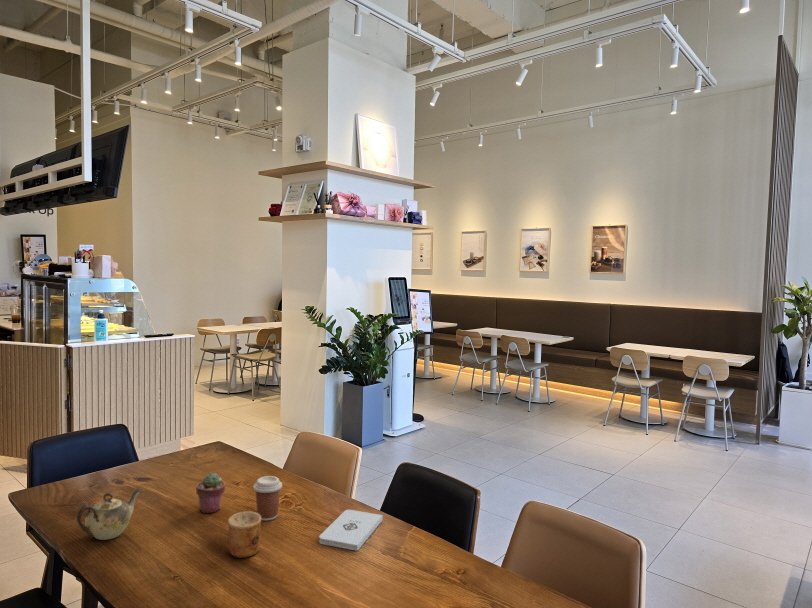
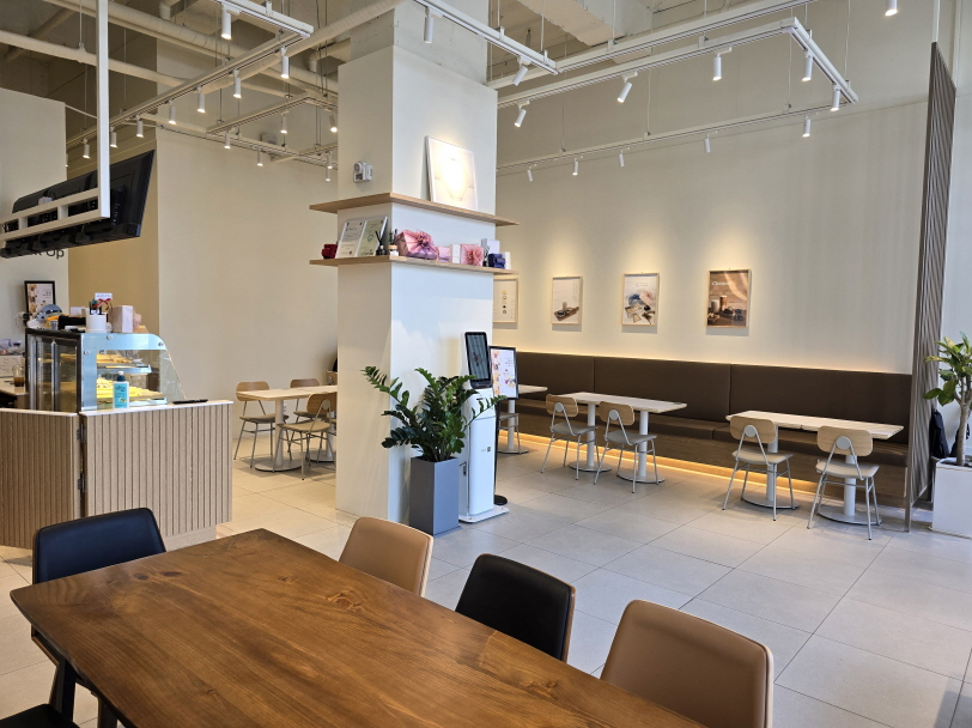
- potted succulent [195,472,226,514]
- teapot [76,488,143,541]
- cup [227,510,262,559]
- coffee cup [252,475,283,522]
- notepad [318,509,384,552]
